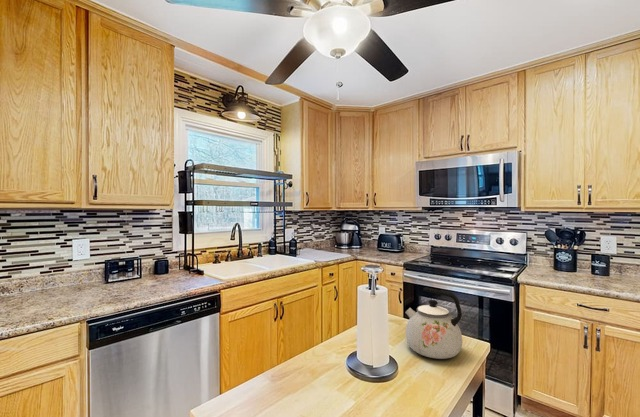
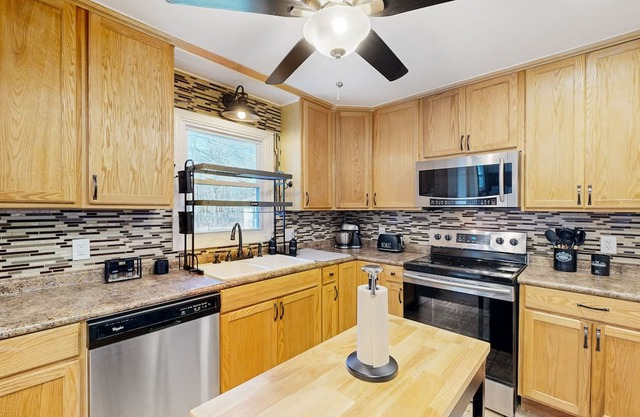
- kettle [405,286,463,360]
